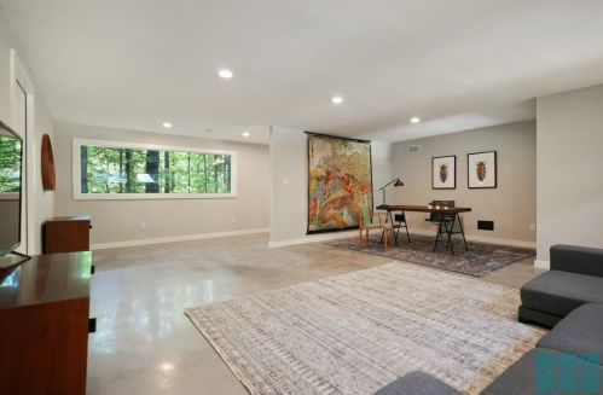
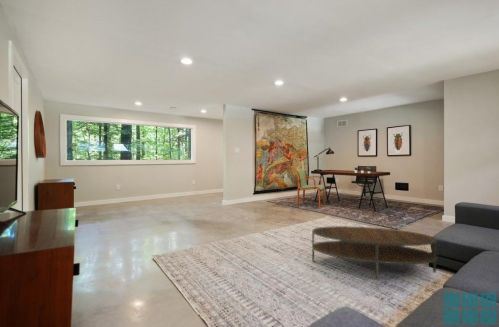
+ coffee table [311,225,438,280]
